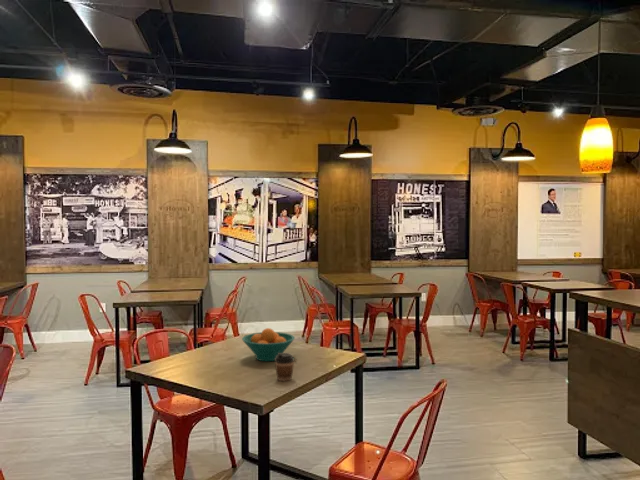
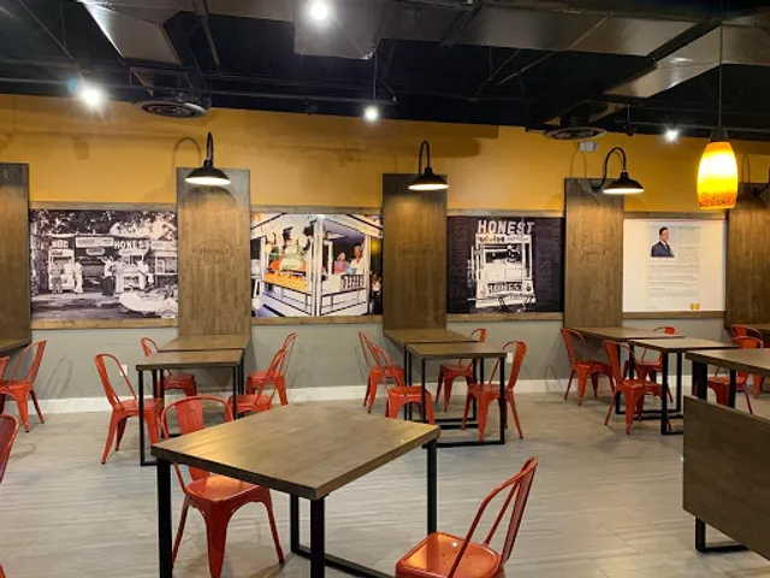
- coffee cup [274,352,295,382]
- fruit bowl [241,327,296,362]
